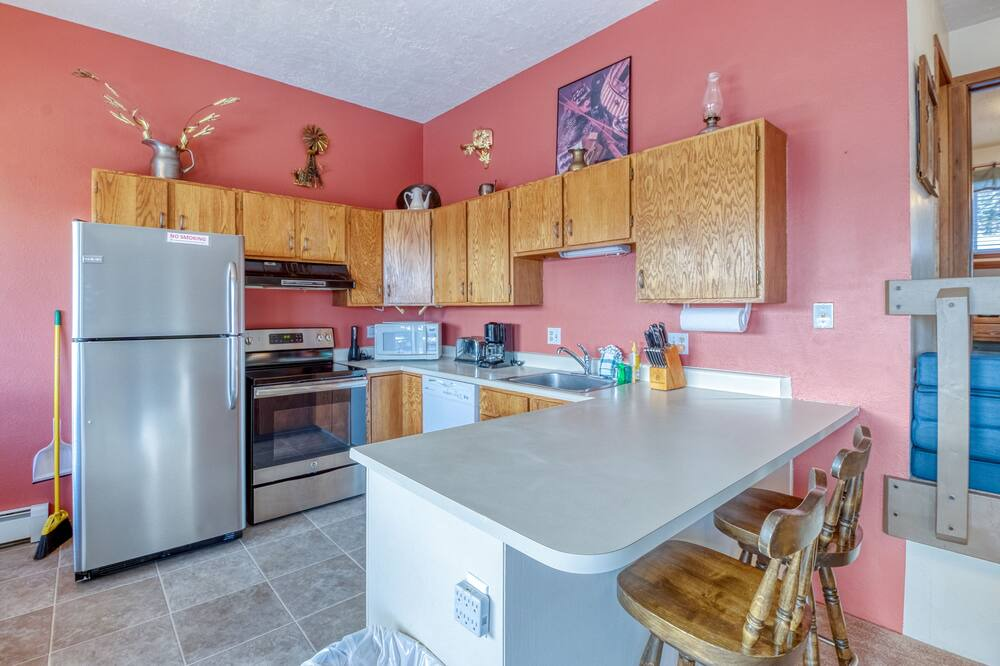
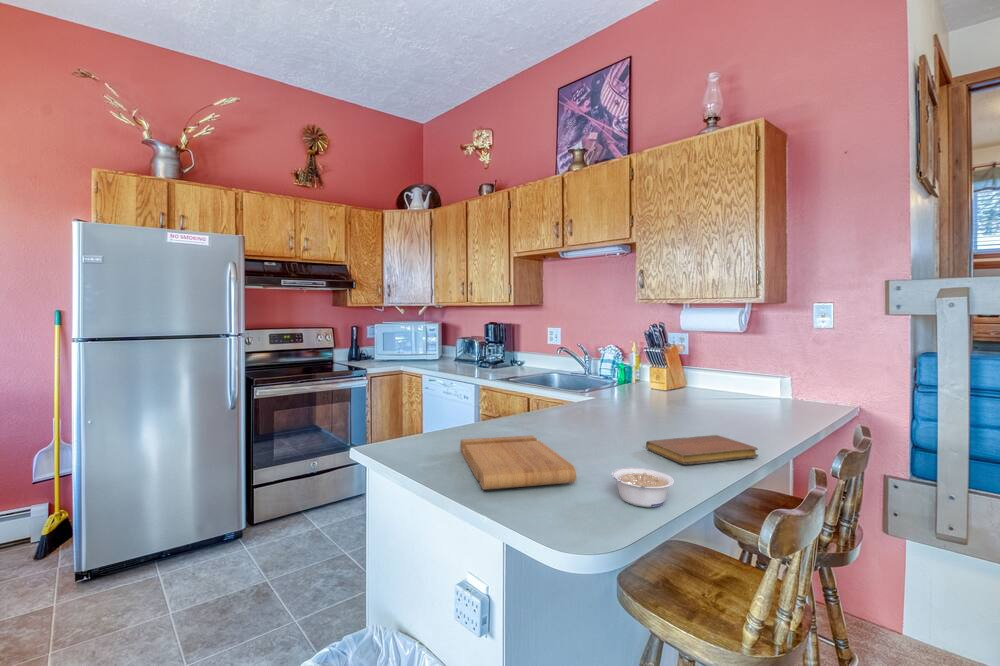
+ legume [610,467,675,508]
+ cutting board [459,435,577,491]
+ notebook [645,434,759,465]
